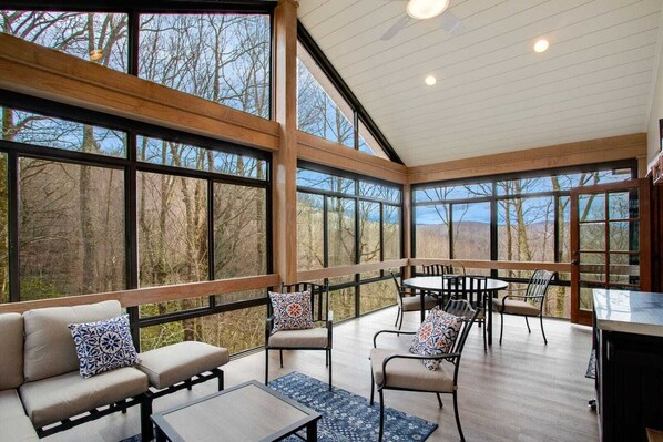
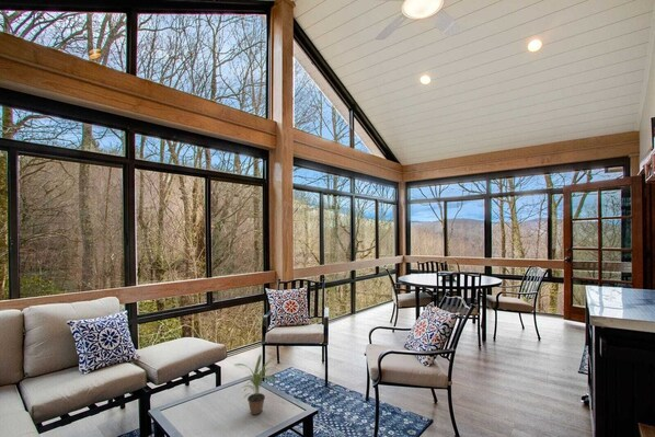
+ potted plant [234,354,278,416]
